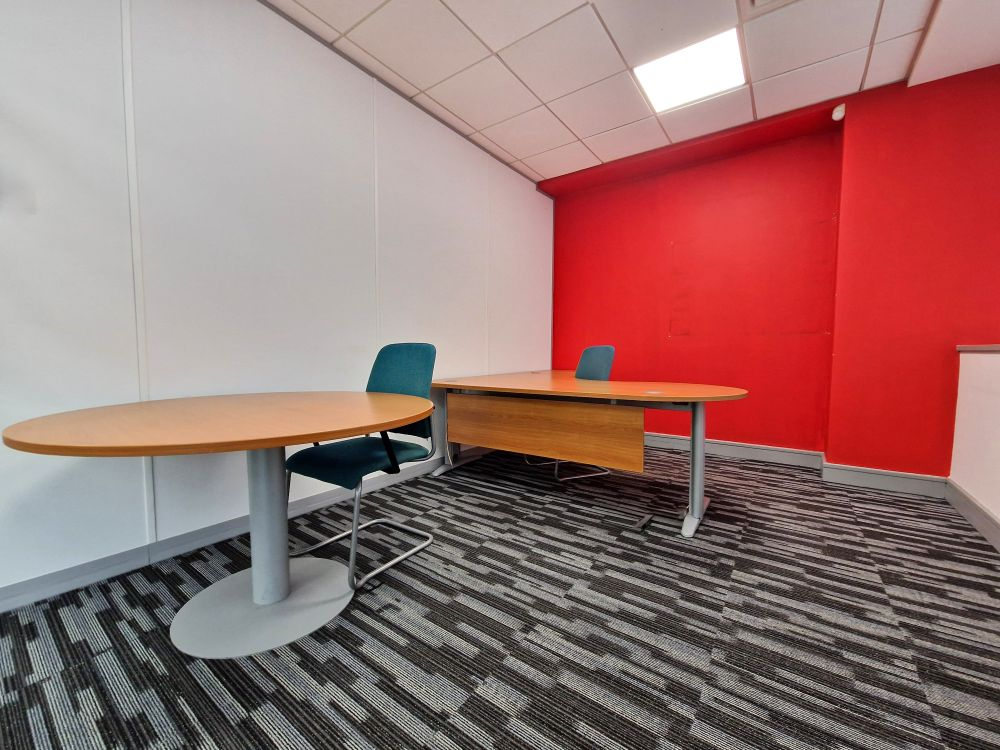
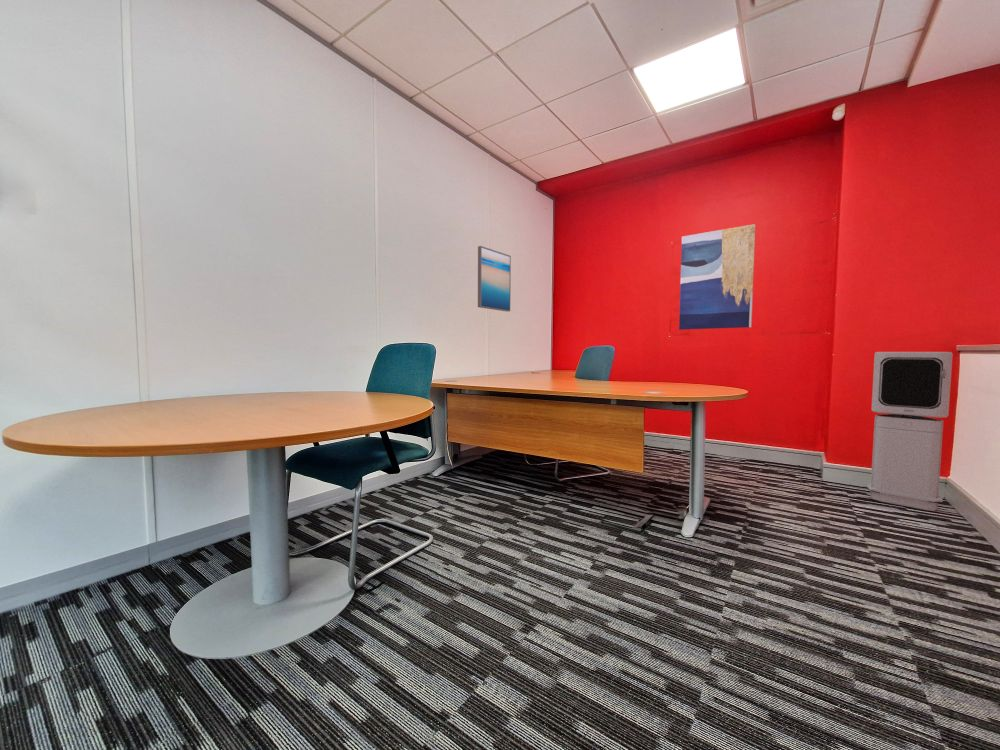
+ wall art [477,245,512,312]
+ wall art [678,223,756,331]
+ air purifier [866,351,953,512]
